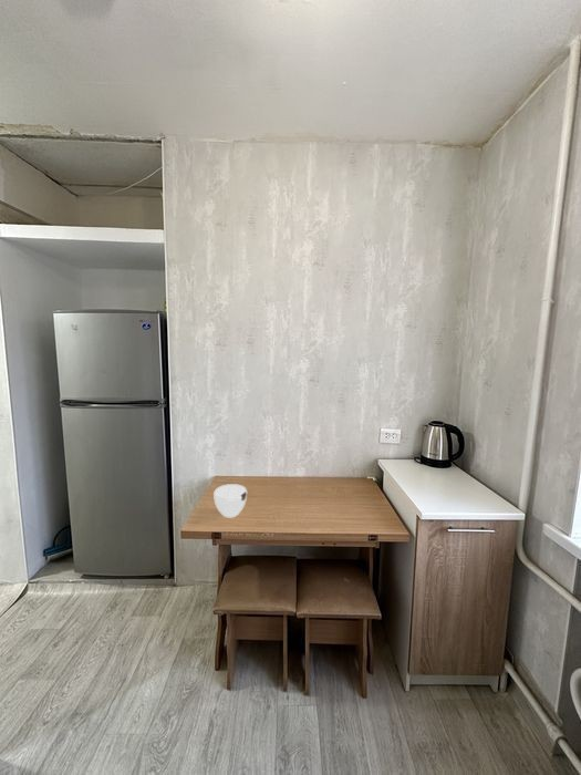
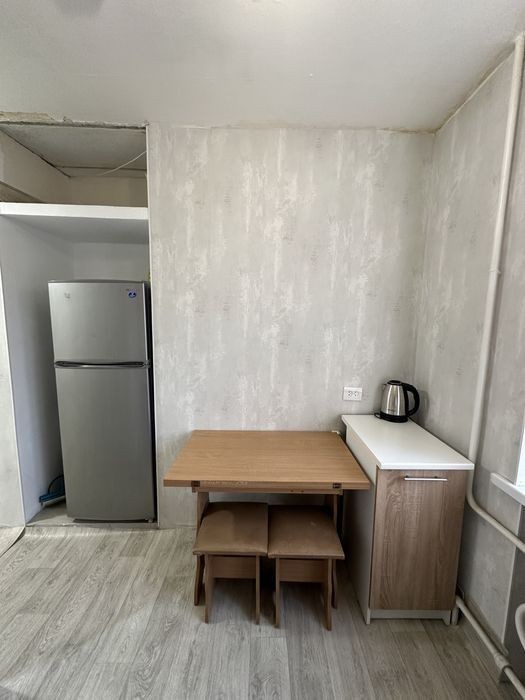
- bowl [212,483,248,518]
